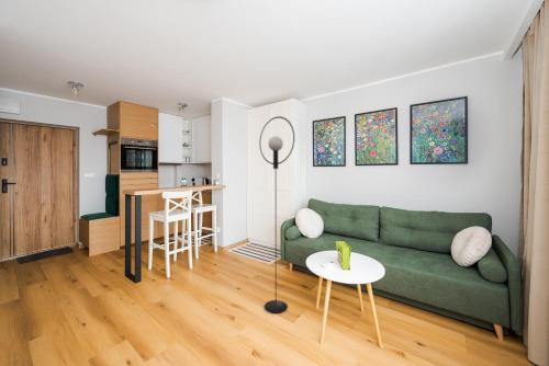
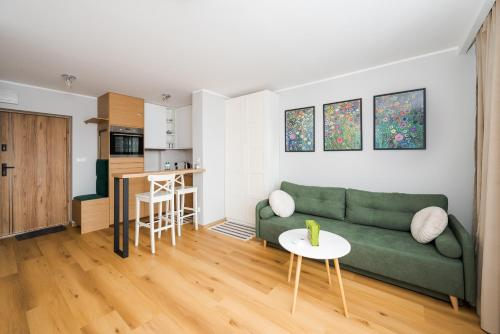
- floor lamp [258,115,295,314]
